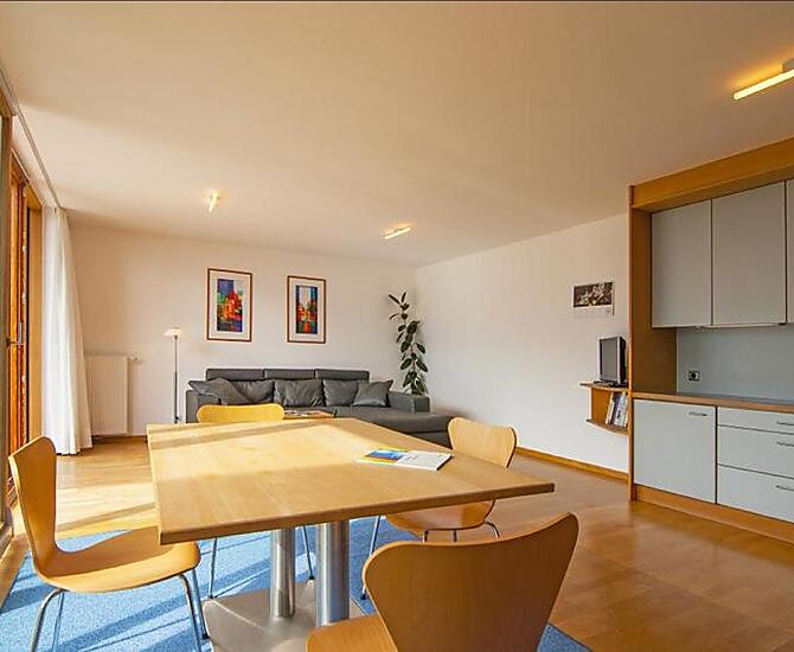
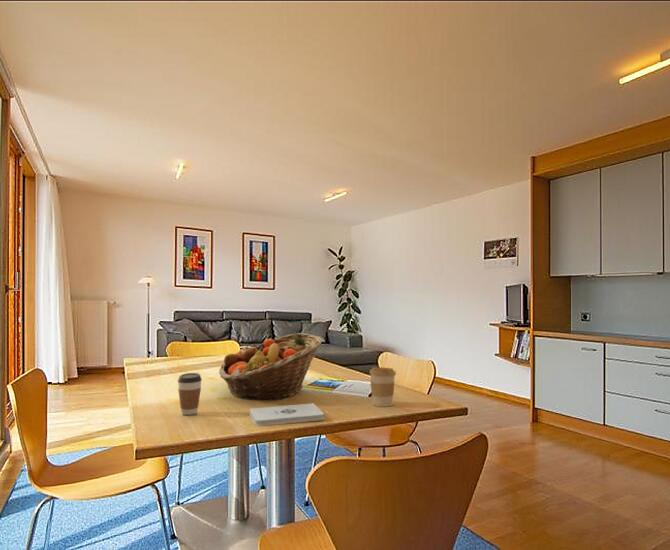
+ coffee cup [368,366,397,408]
+ coffee cup [177,372,203,416]
+ notepad [248,402,325,427]
+ fruit basket [218,332,323,402]
